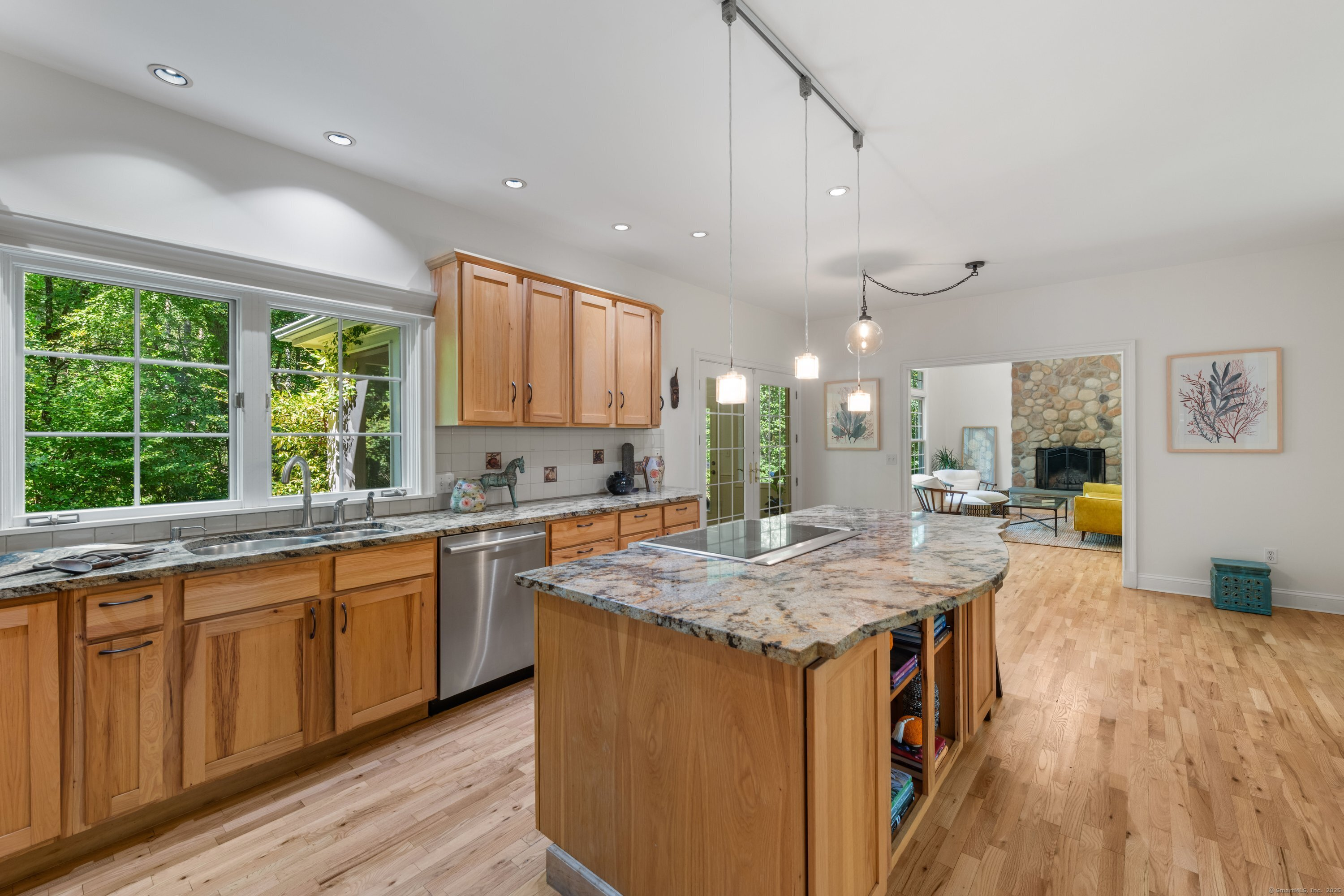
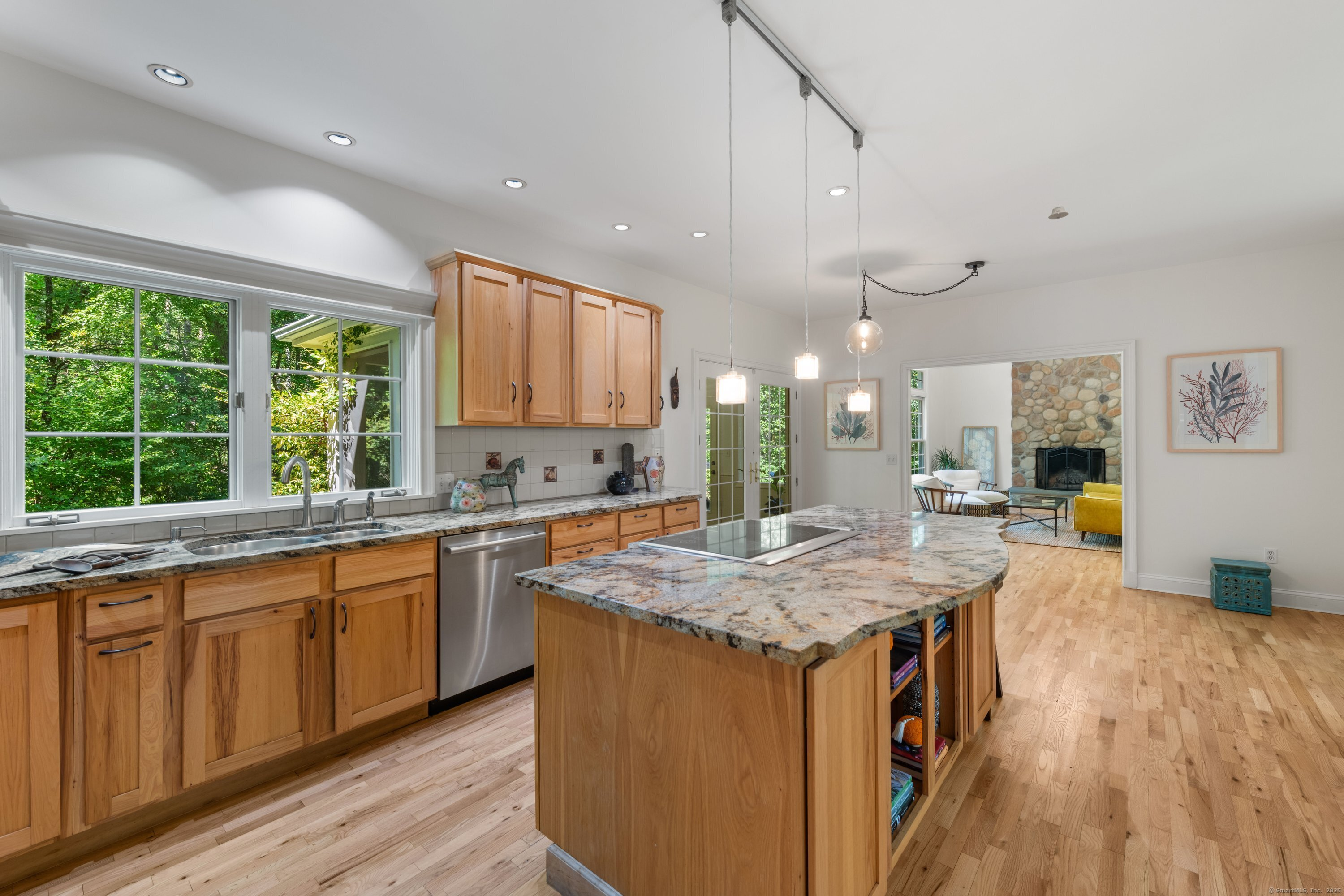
+ recessed light [1048,206,1069,220]
